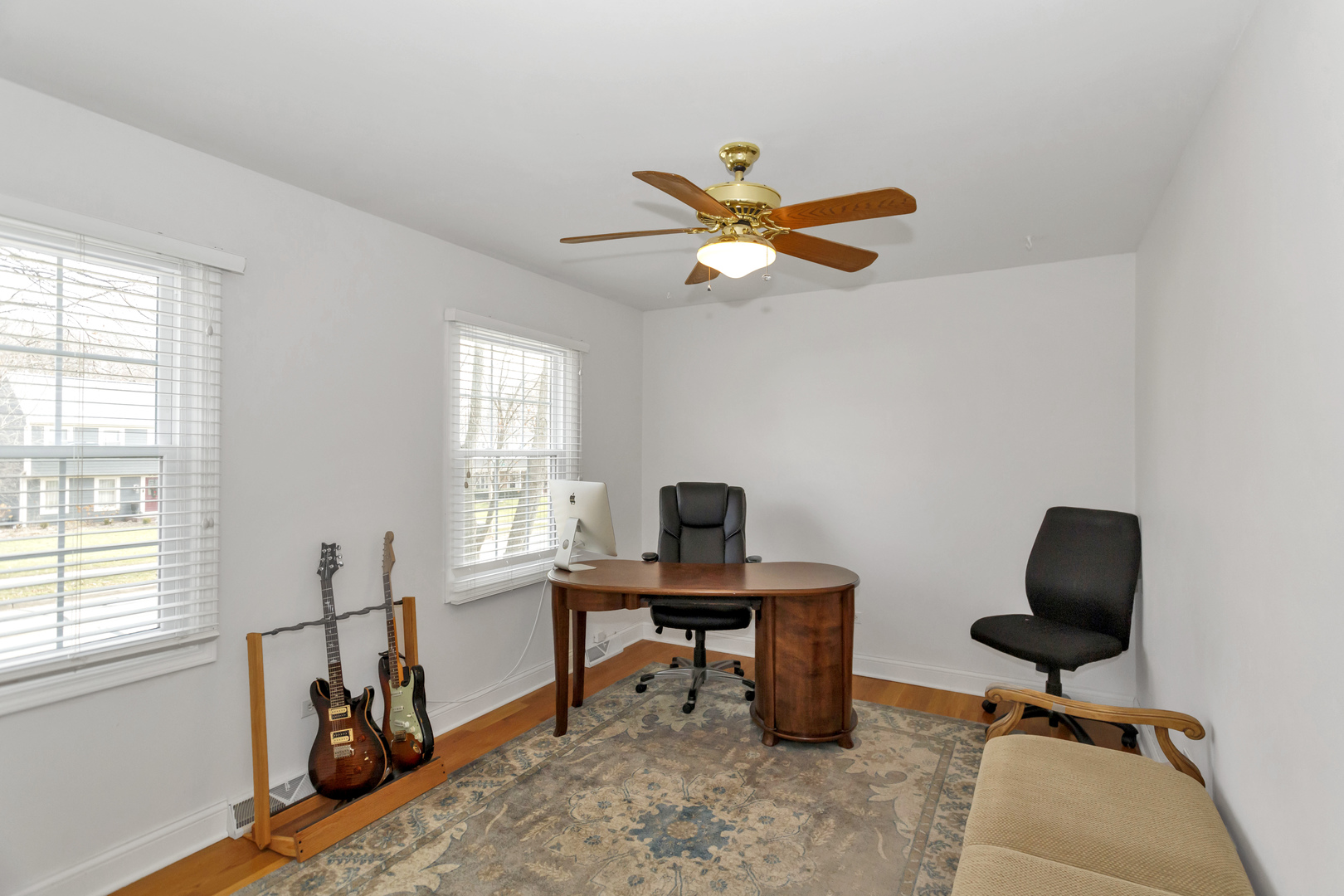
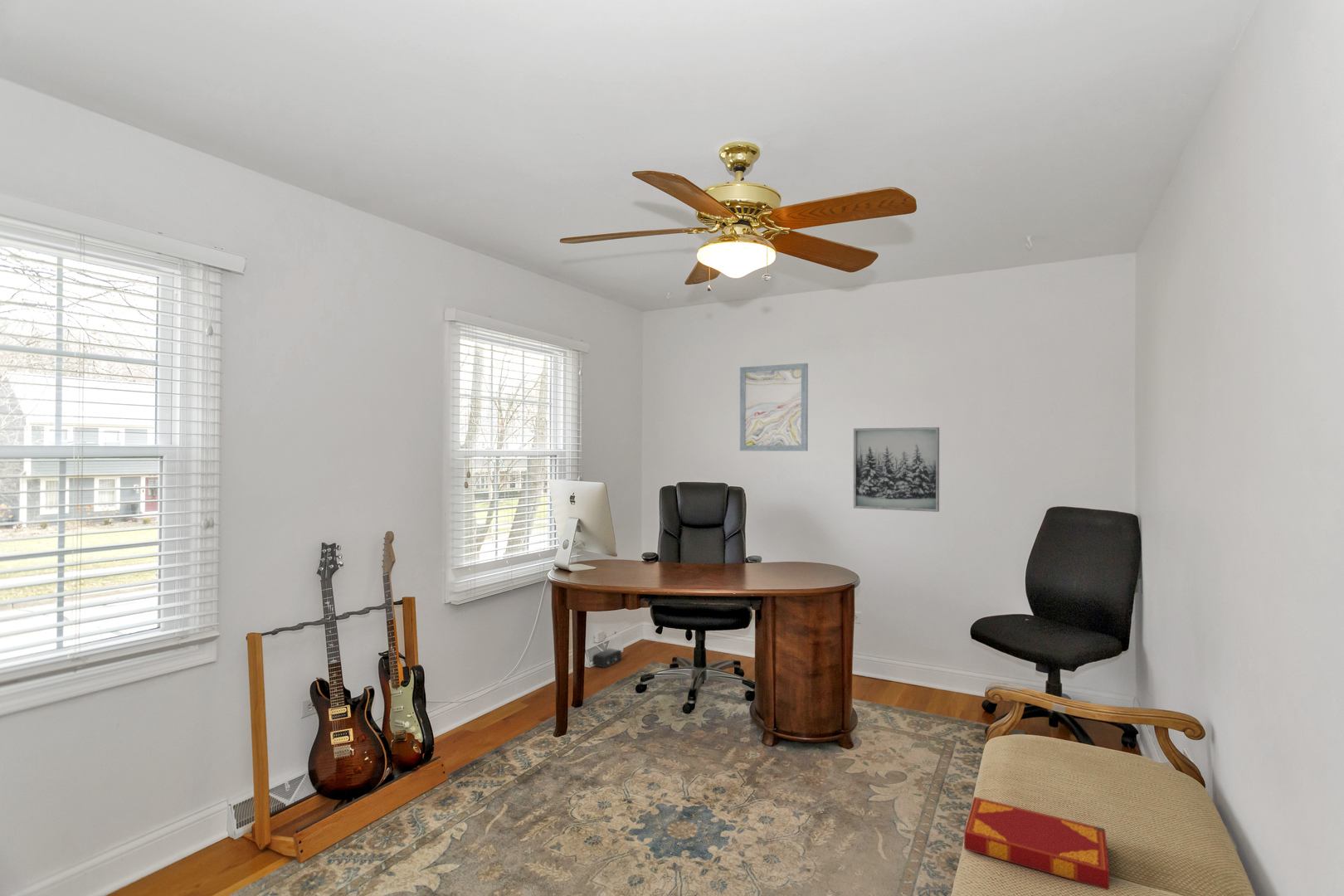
+ speaker [592,647,622,669]
+ hardback book [963,796,1110,891]
+ wall art [853,426,940,513]
+ wall art [739,363,809,452]
